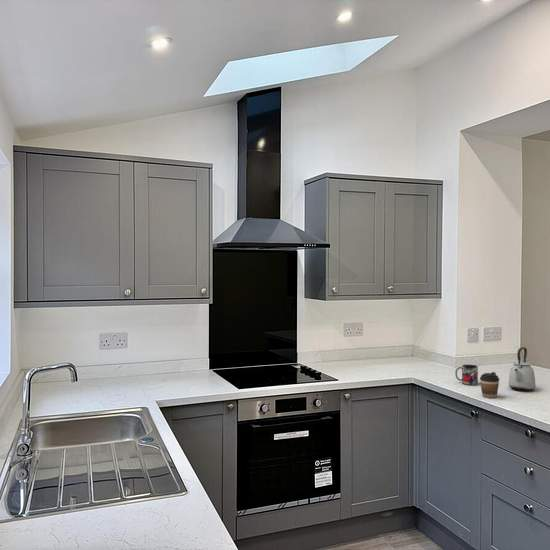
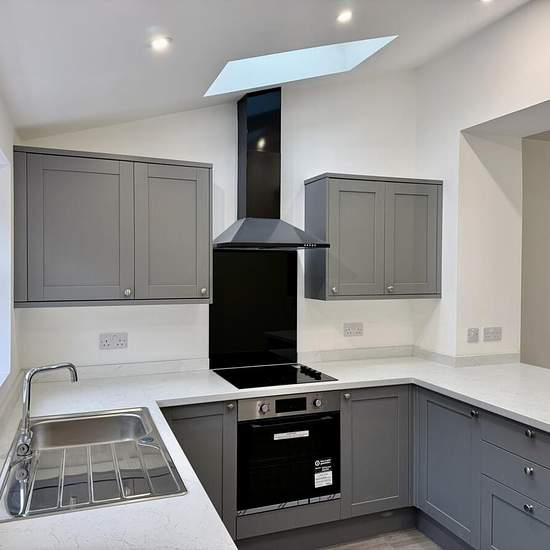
- kettle [508,346,537,392]
- mug [454,363,479,386]
- coffee cup [479,371,500,399]
